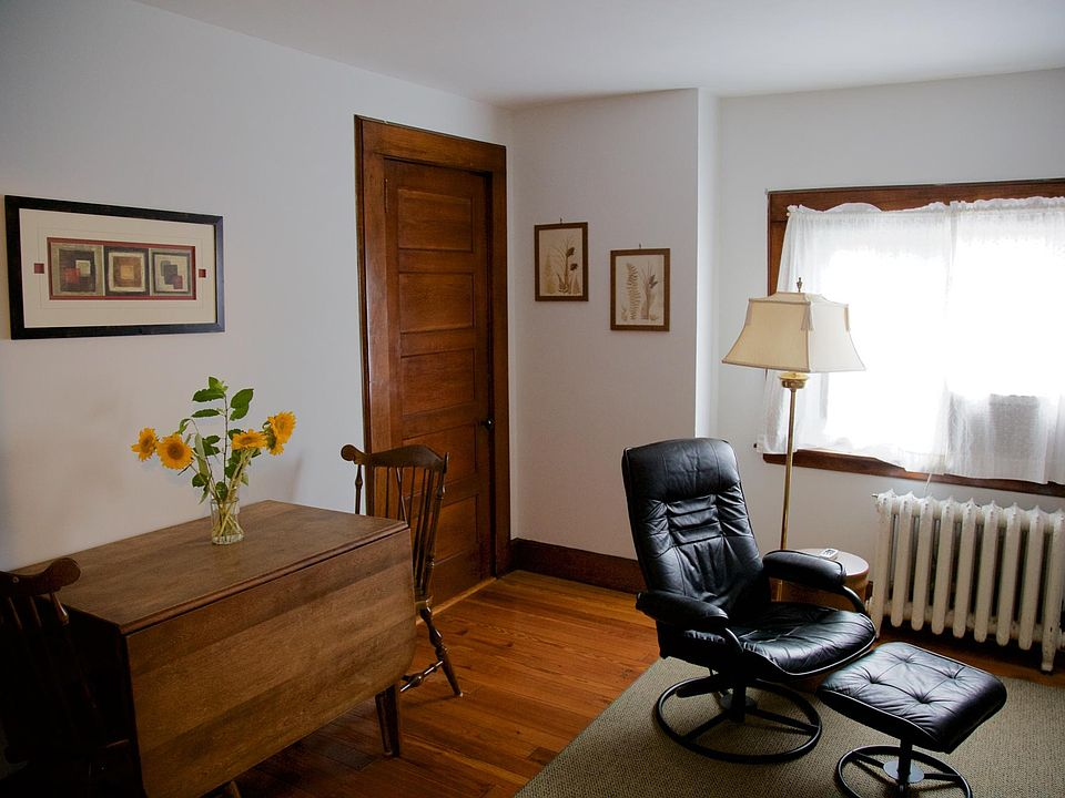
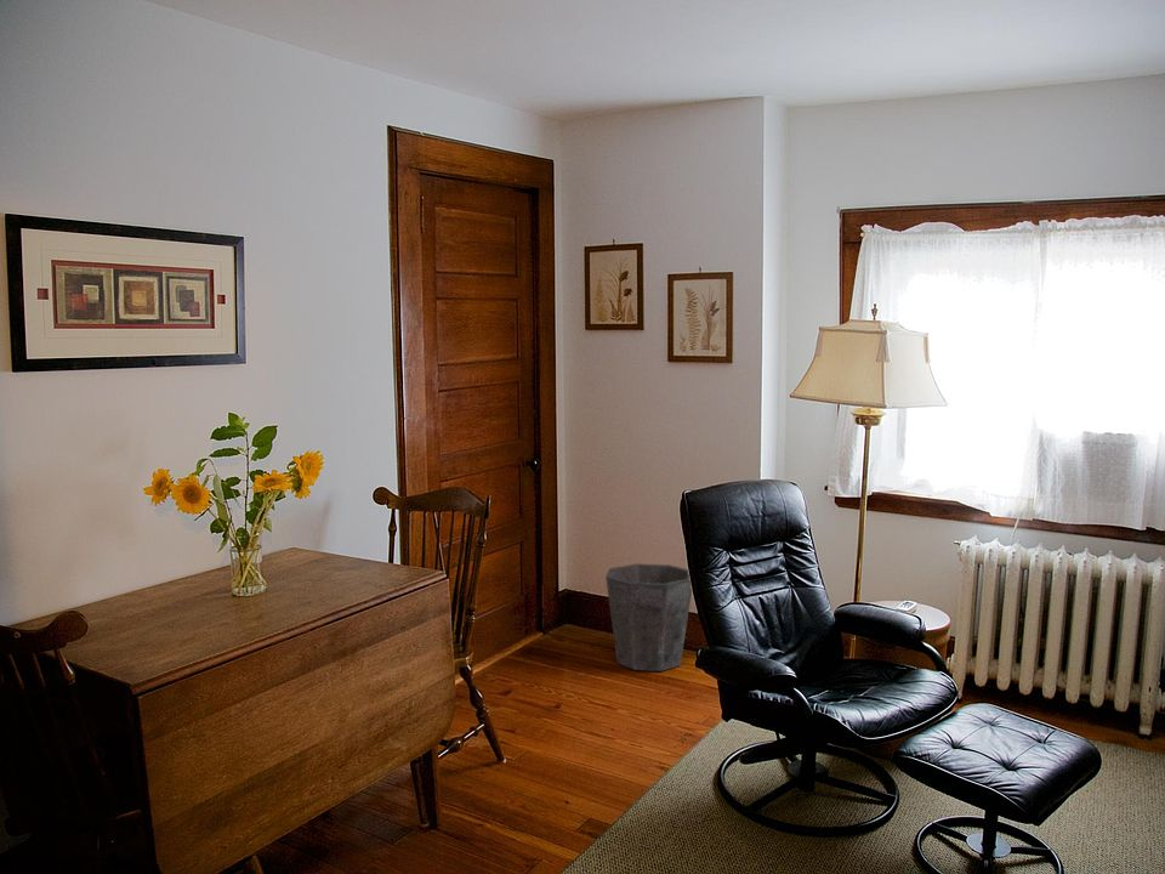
+ waste bin [604,562,693,672]
